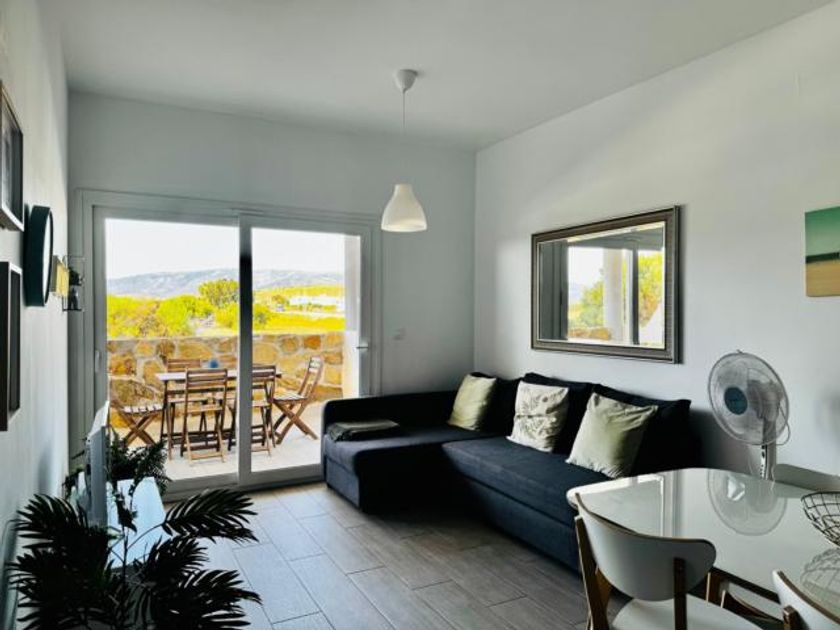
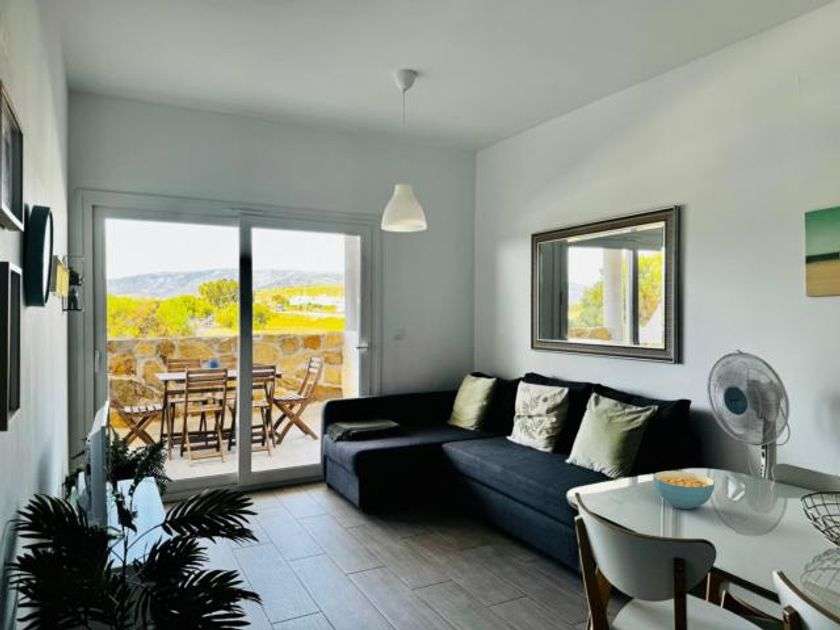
+ cereal bowl [652,470,716,510]
